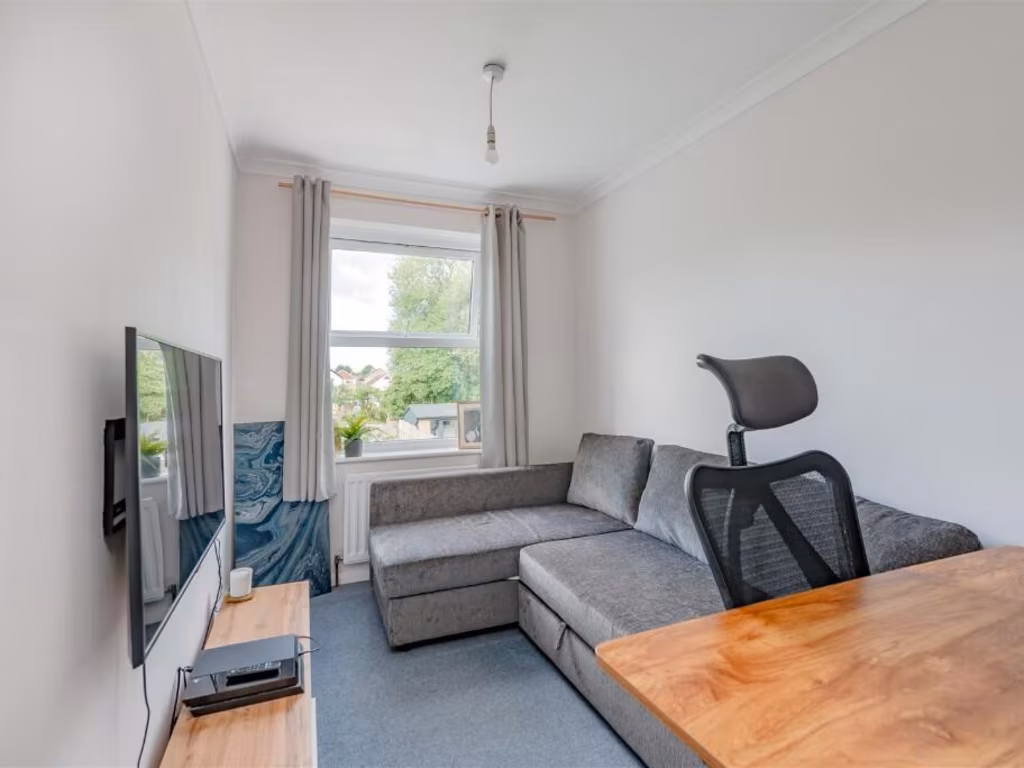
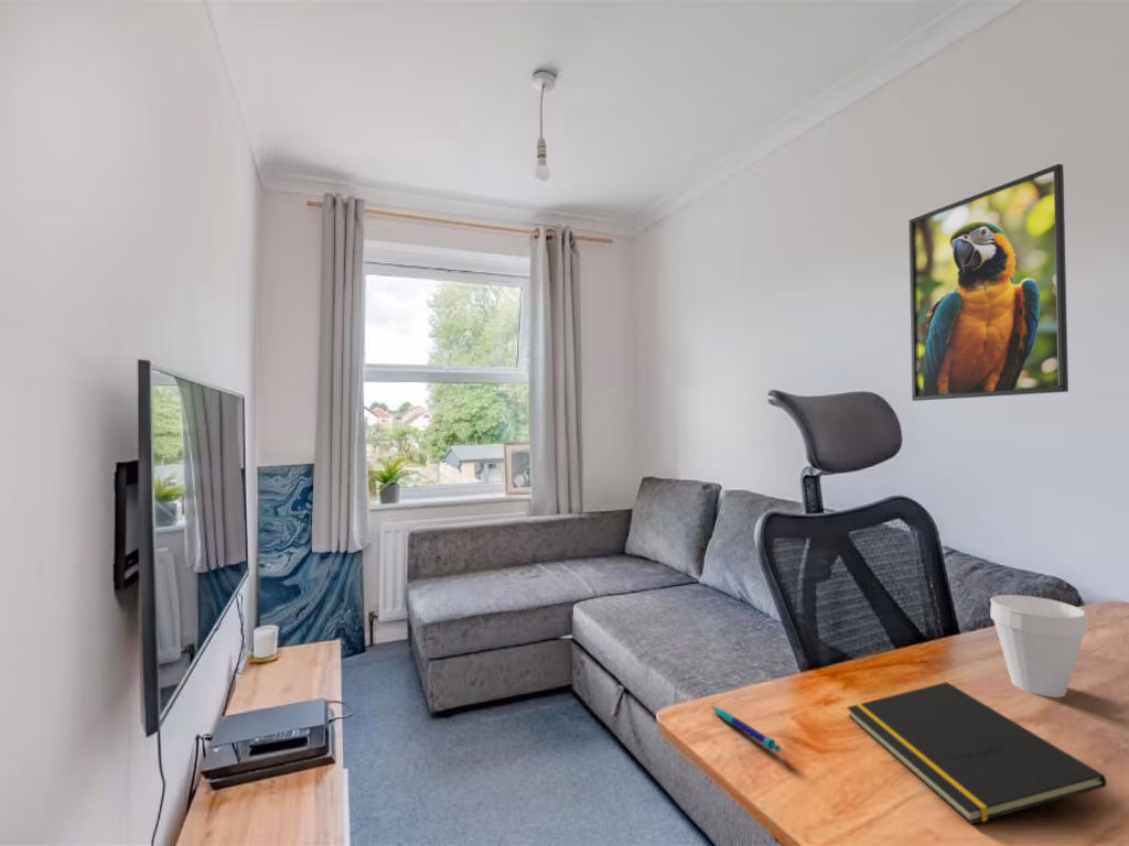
+ notepad [846,681,1108,825]
+ pen [710,705,782,753]
+ cup [989,594,1088,698]
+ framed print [908,163,1069,402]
